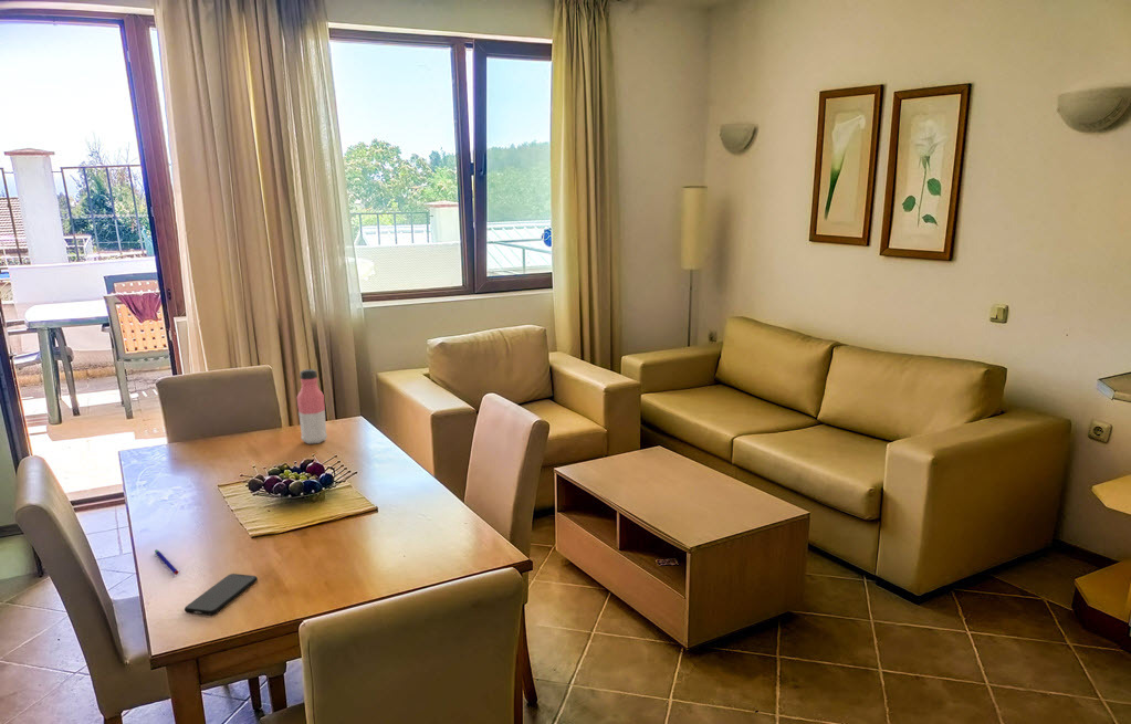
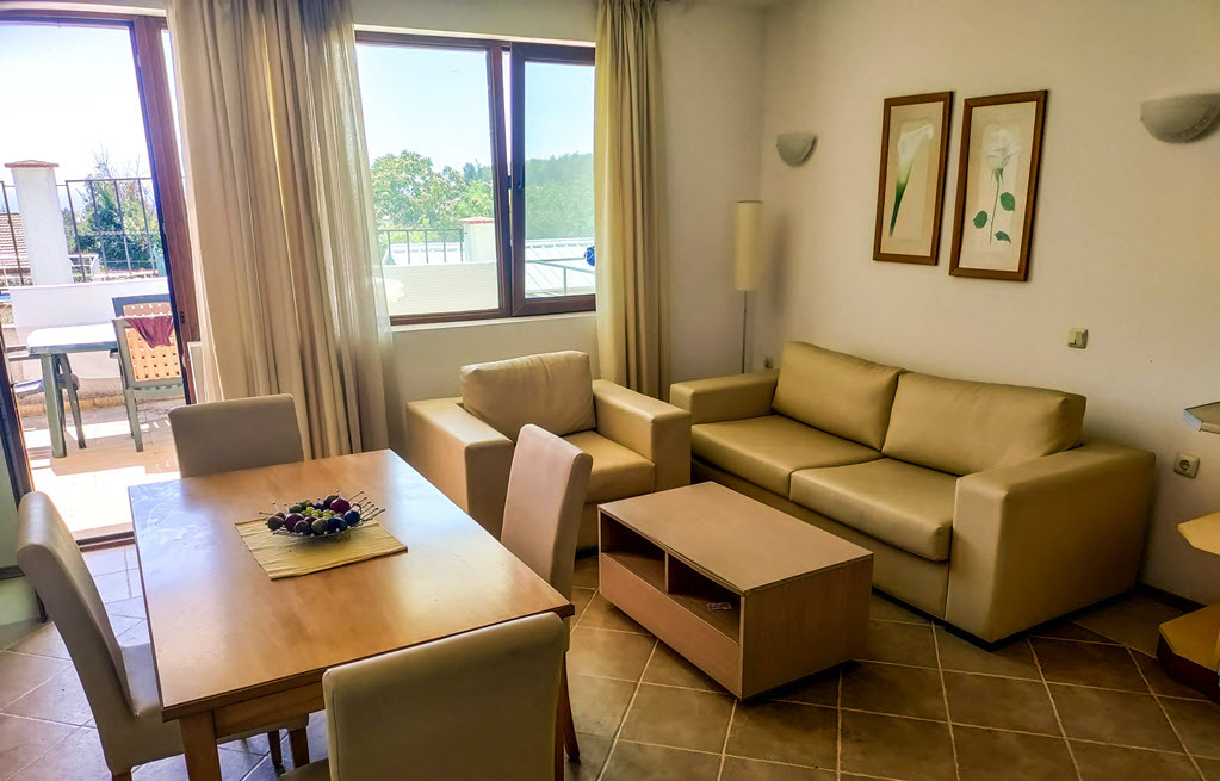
- pen [154,548,180,576]
- water bottle [296,368,328,445]
- smartphone [184,573,259,616]
